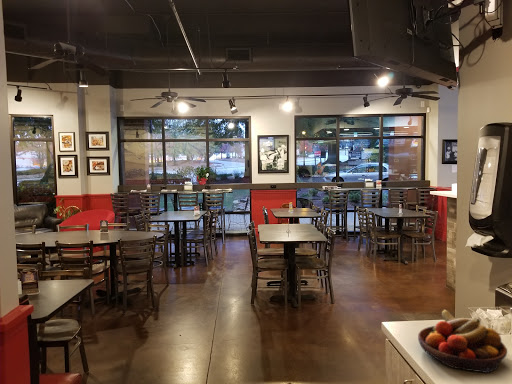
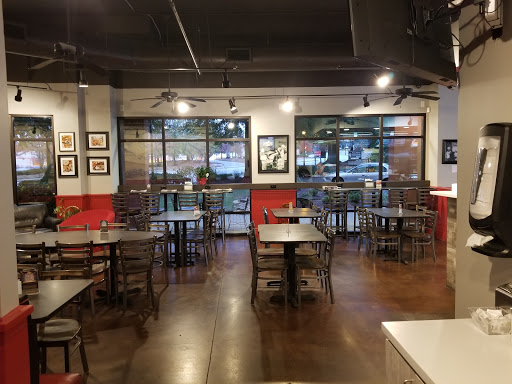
- fruit bowl [417,309,508,374]
